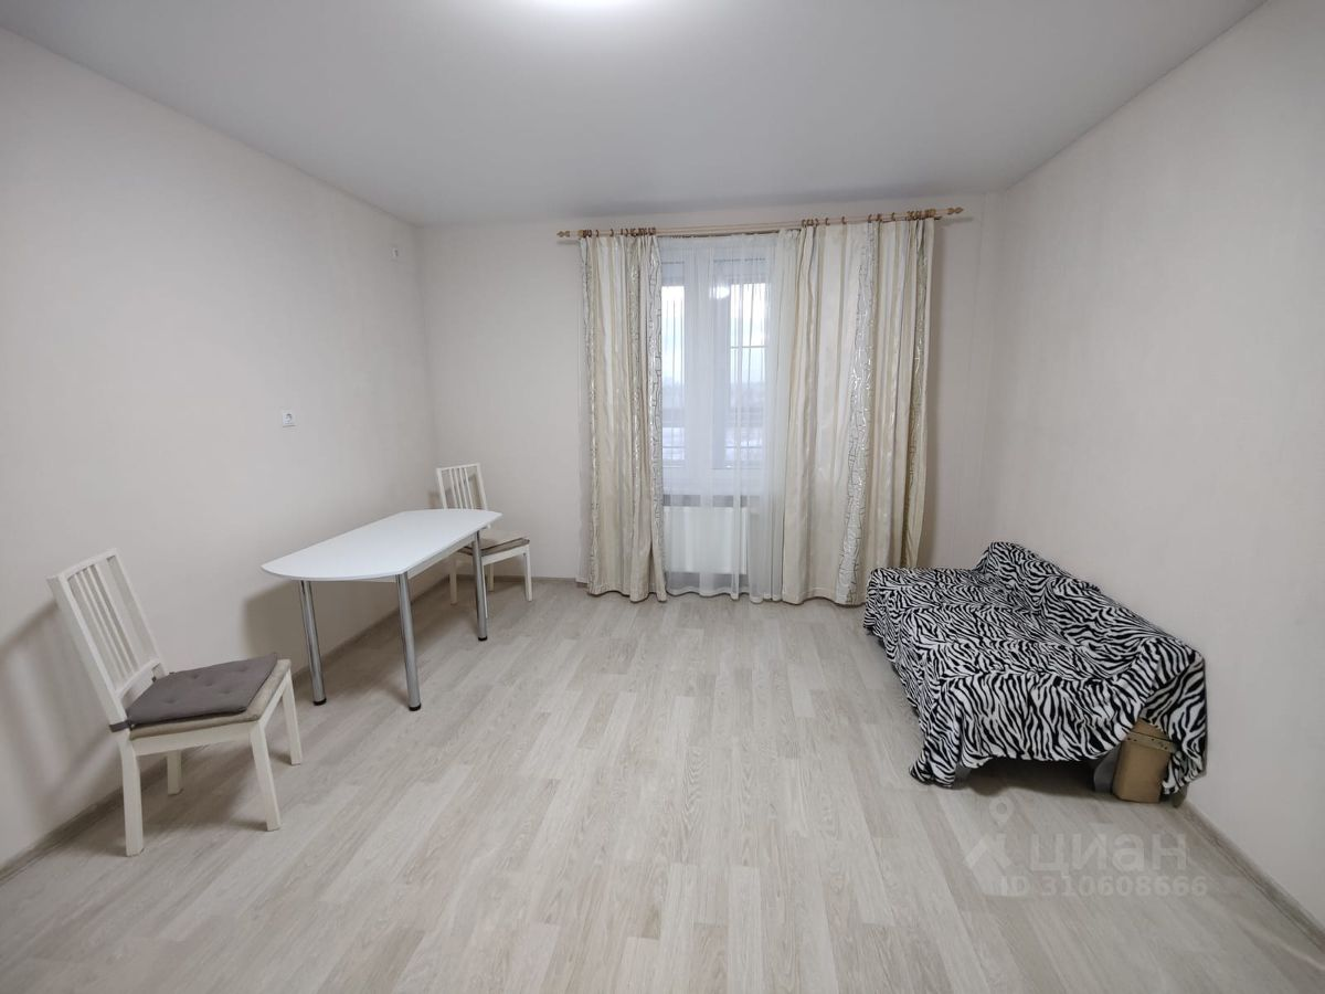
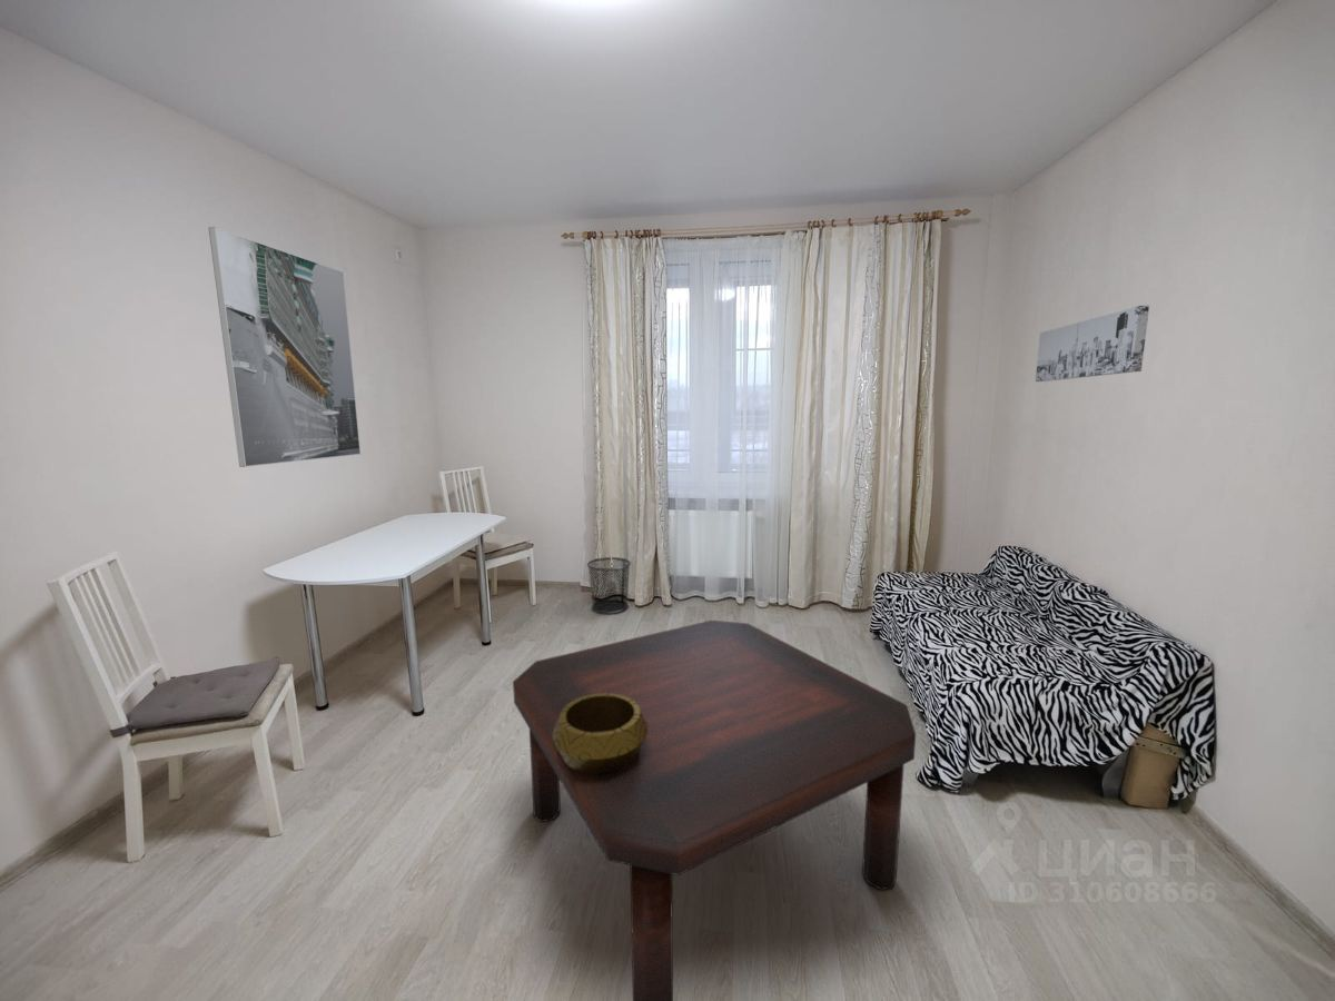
+ decorative bowl [553,693,647,773]
+ wall art [1035,305,1150,383]
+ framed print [208,226,362,468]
+ waste bin [586,556,632,615]
+ coffee table [512,620,917,1001]
